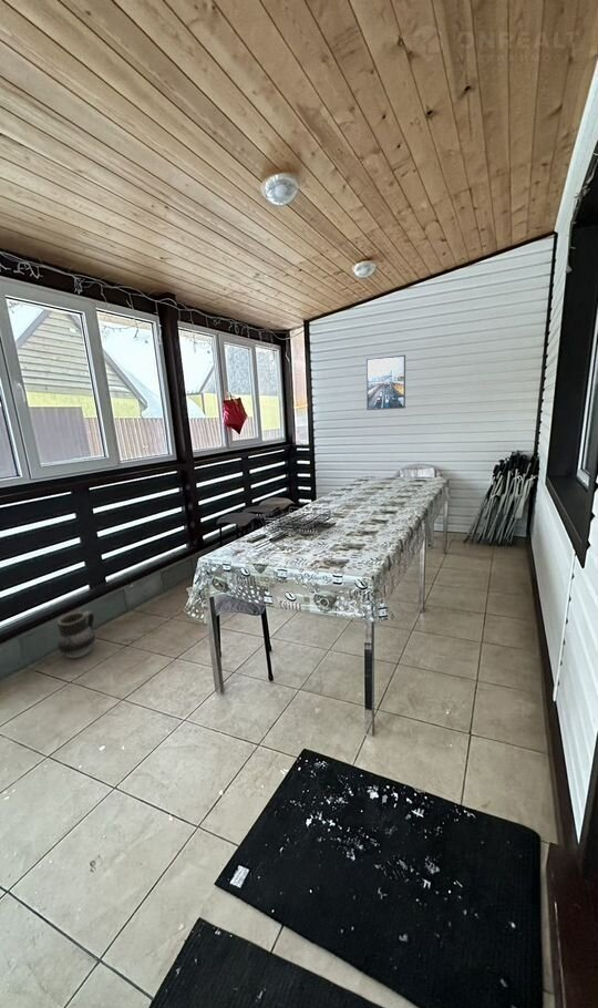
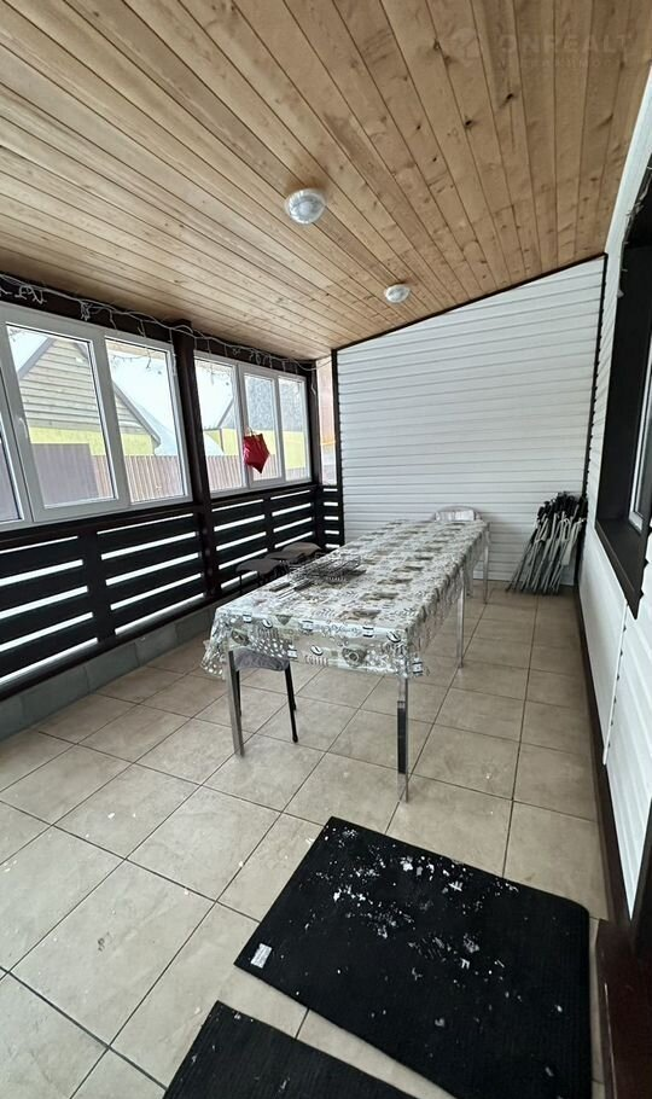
- ceramic jug [56,610,96,659]
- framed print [365,354,406,411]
